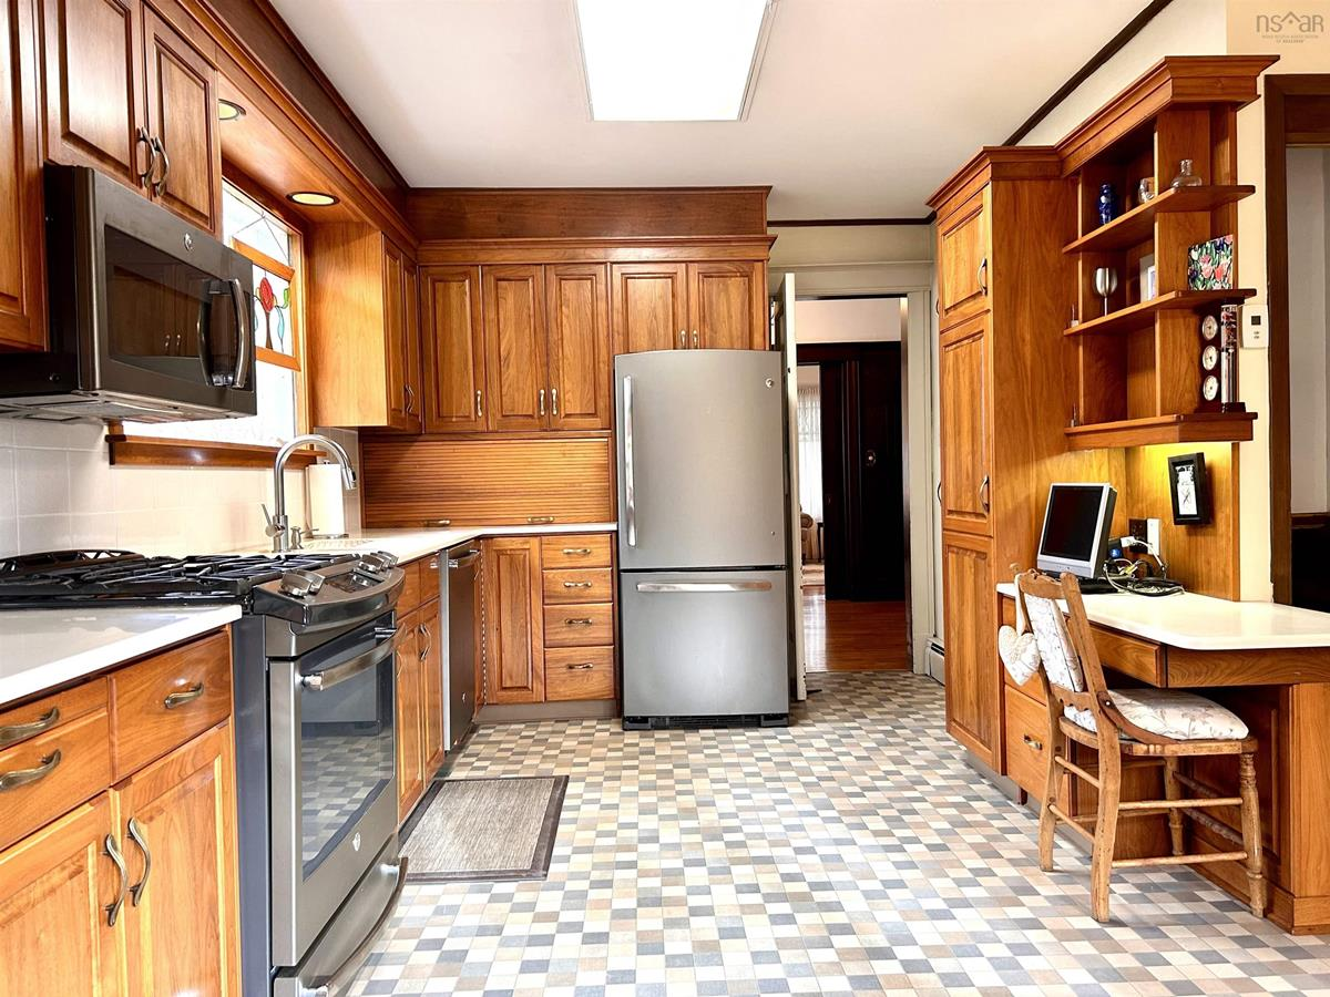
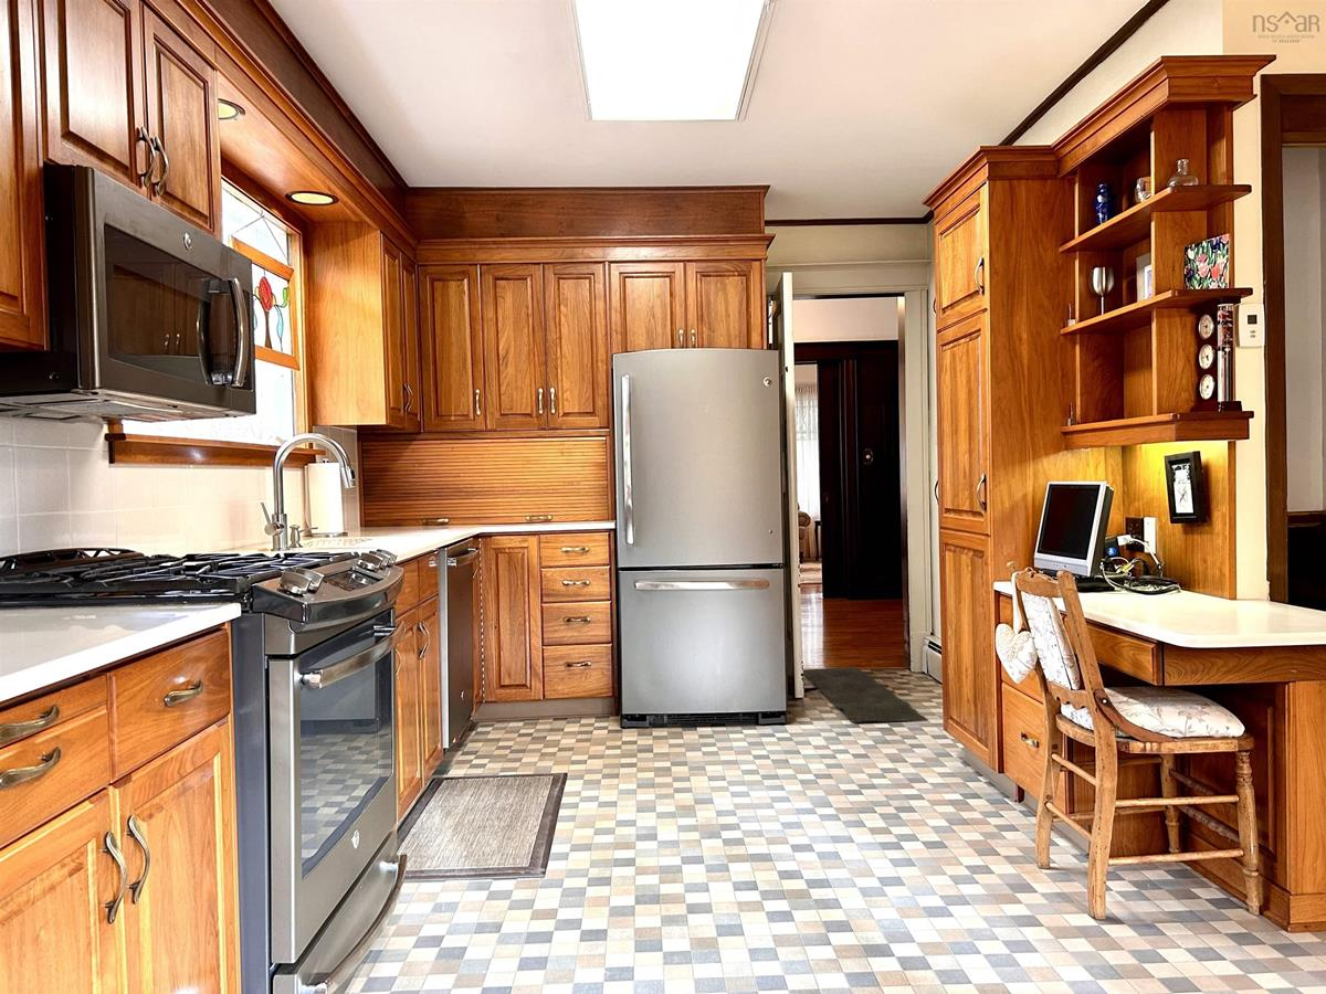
+ rug [802,666,929,723]
